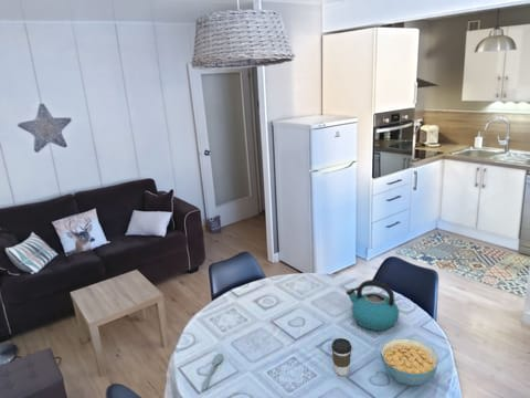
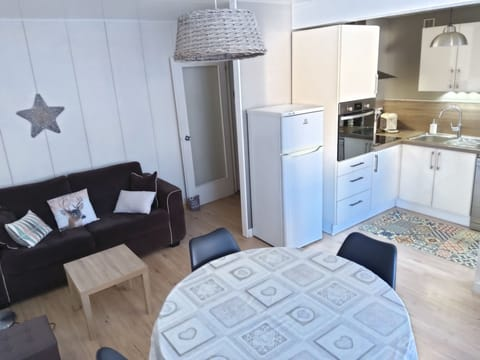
- cereal bowl [380,337,439,386]
- kettle [346,279,400,332]
- coffee cup [330,337,353,377]
- spoon [201,353,224,391]
